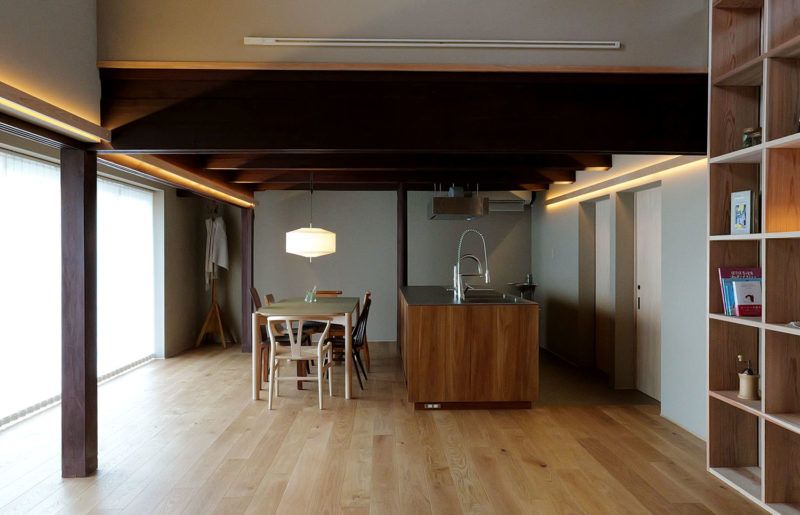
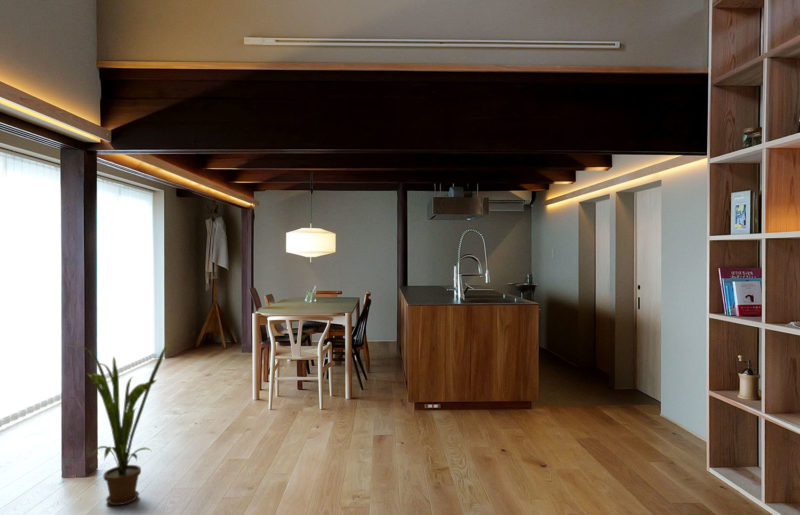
+ house plant [73,340,172,506]
